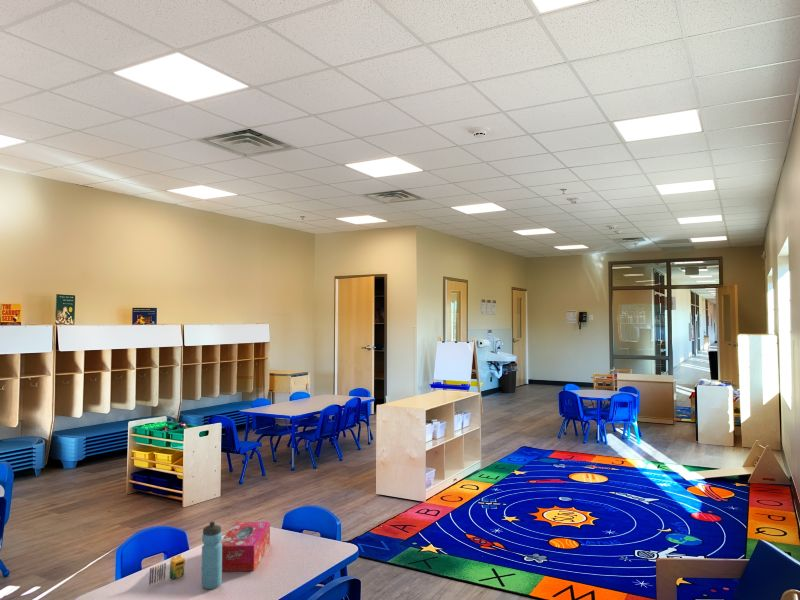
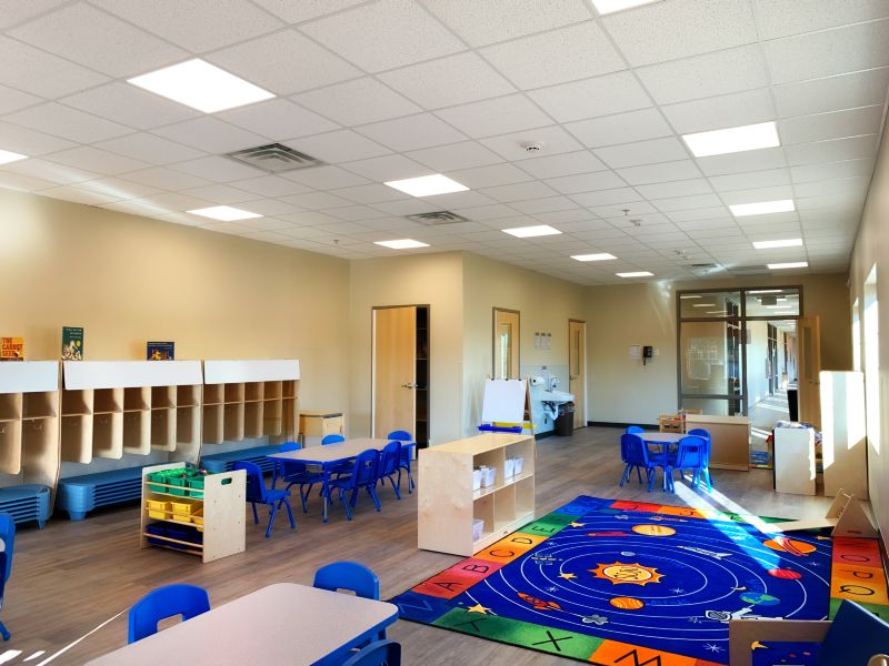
- water bottle [200,520,223,590]
- tissue box [220,521,271,572]
- crayon [148,553,186,586]
